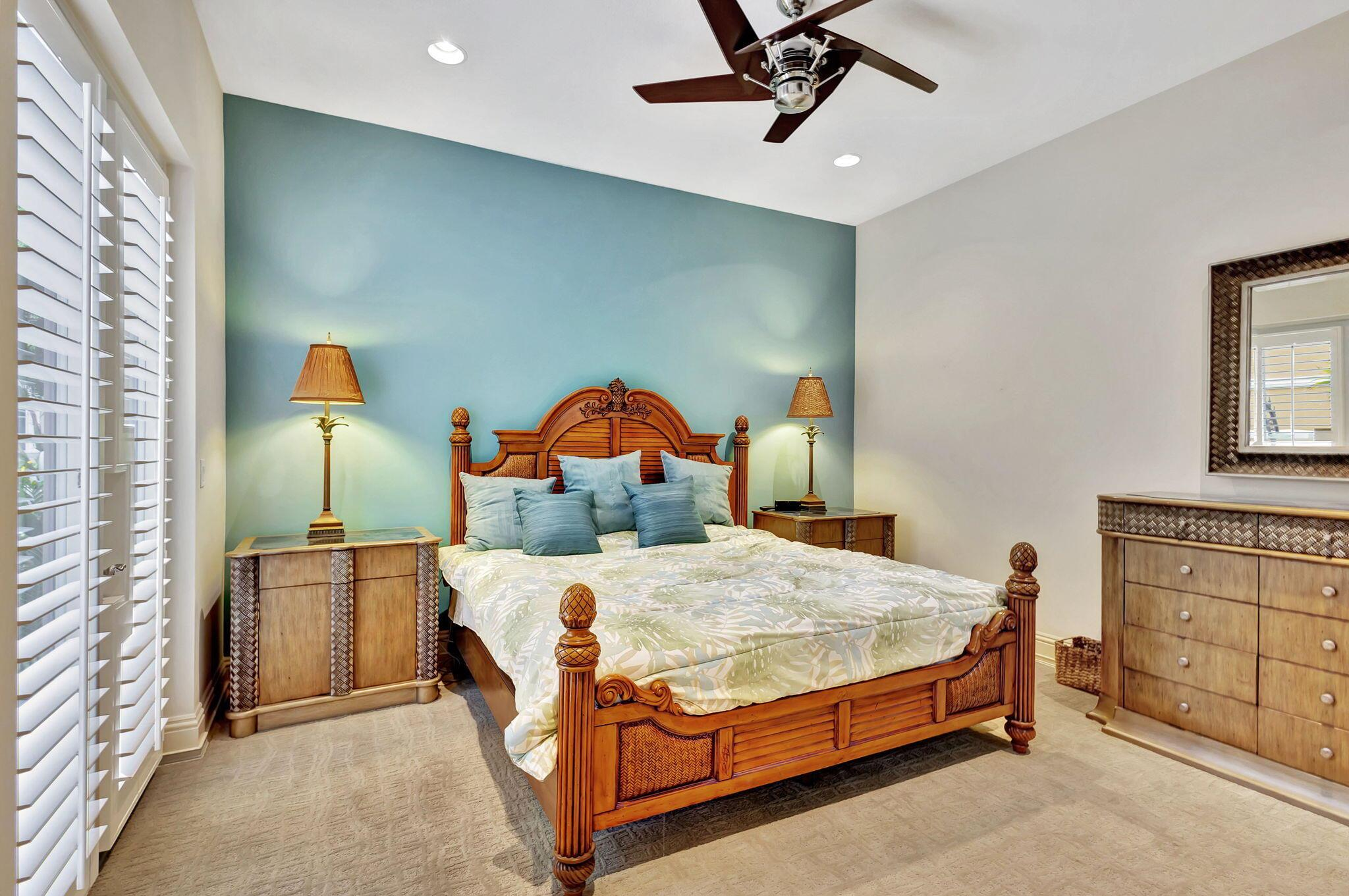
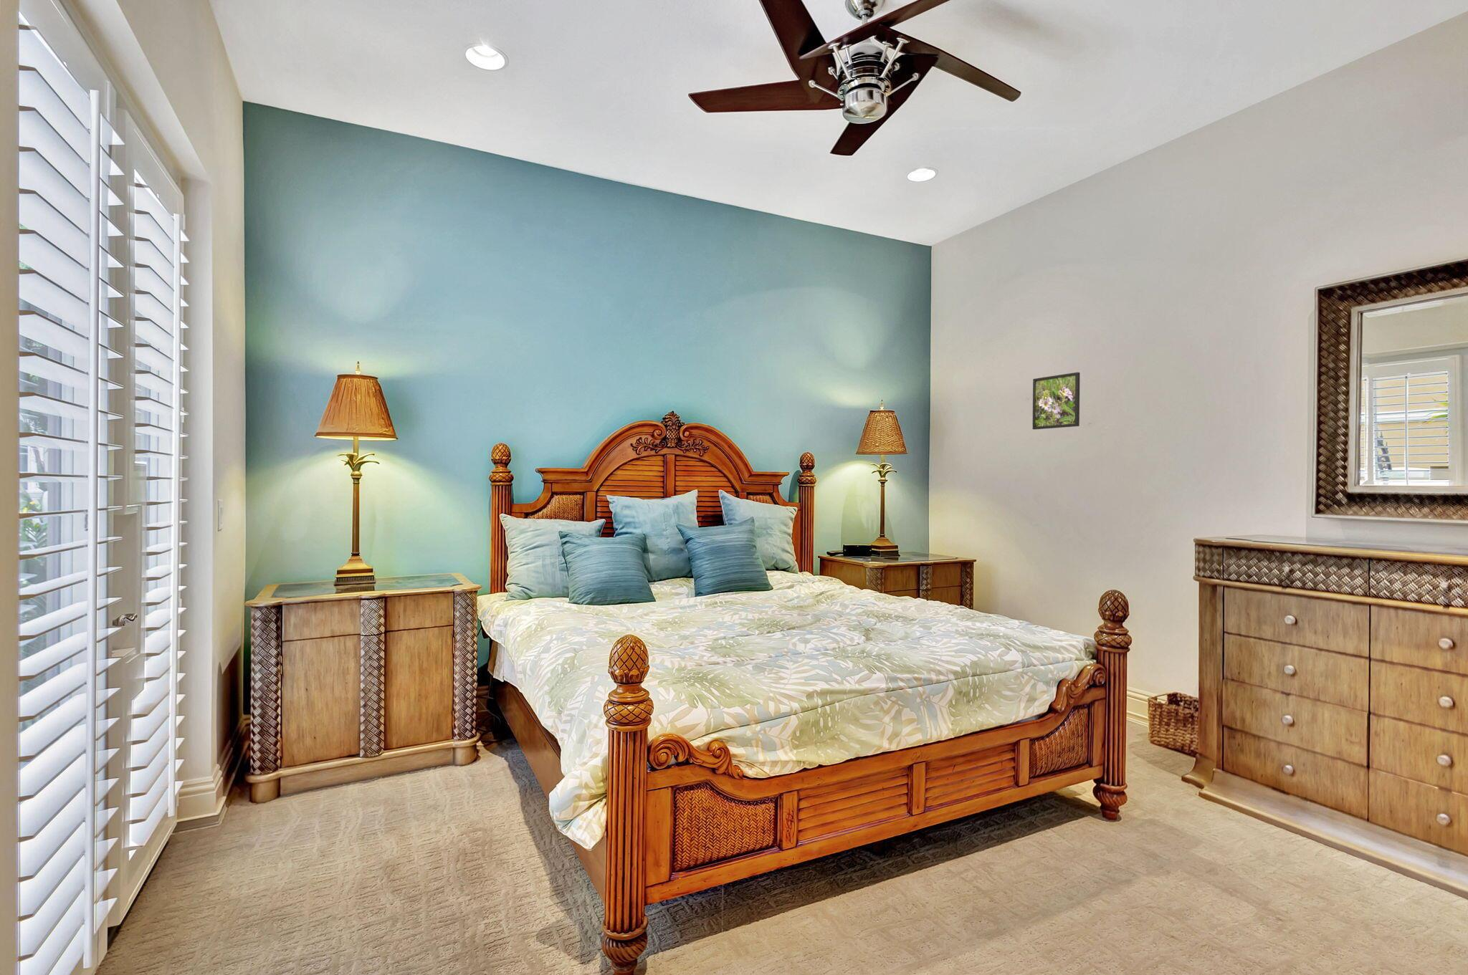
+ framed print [1032,372,1081,430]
